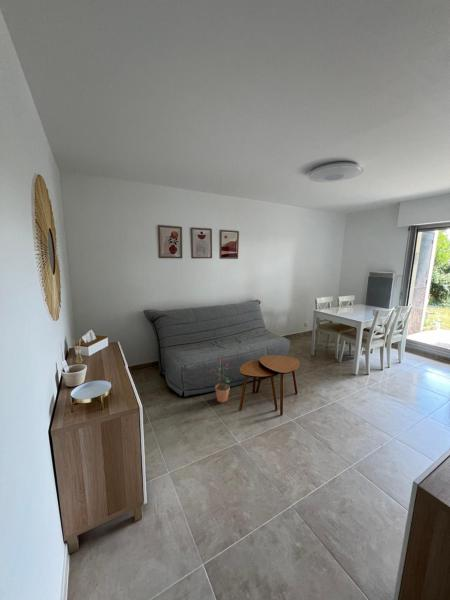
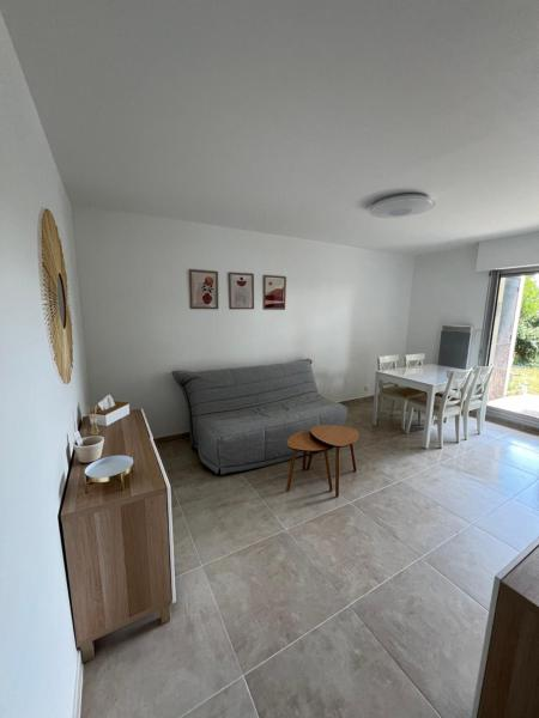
- potted plant [209,356,230,404]
